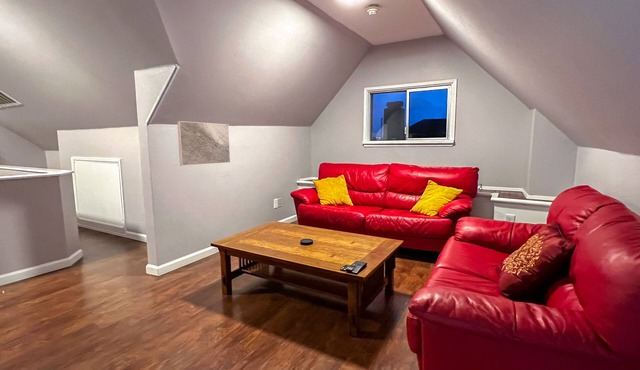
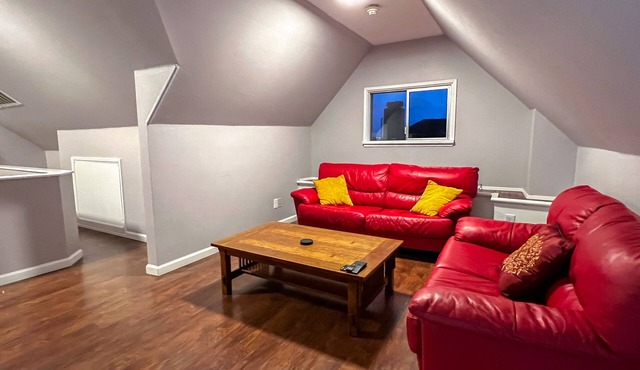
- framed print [176,120,231,167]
